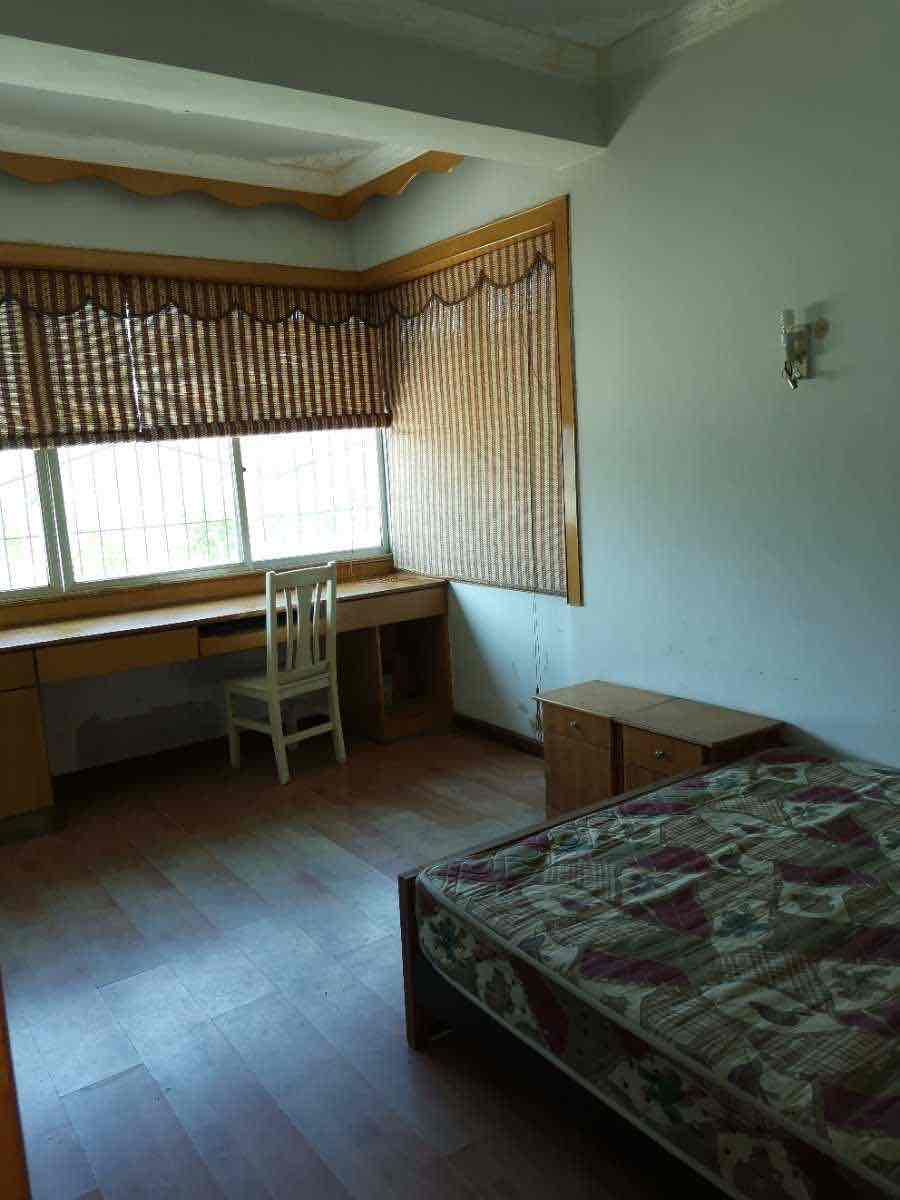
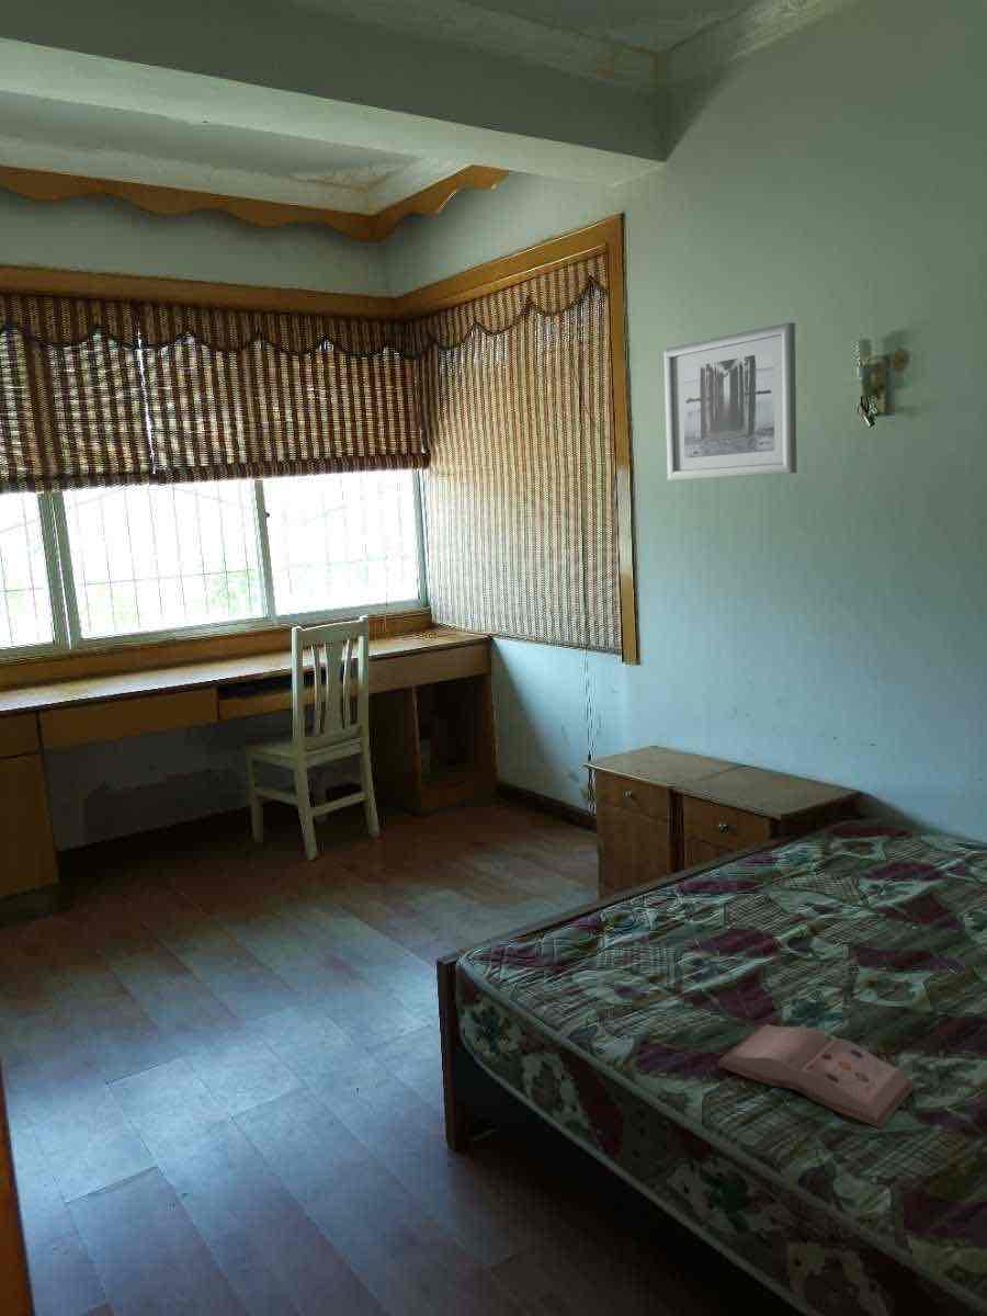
+ hardback book [716,1023,917,1130]
+ wall art [662,321,797,481]
